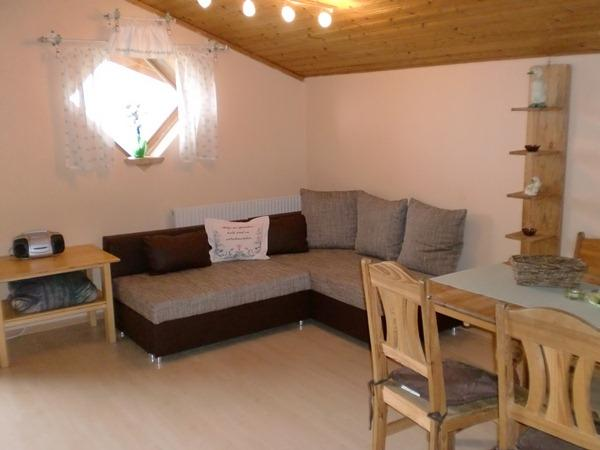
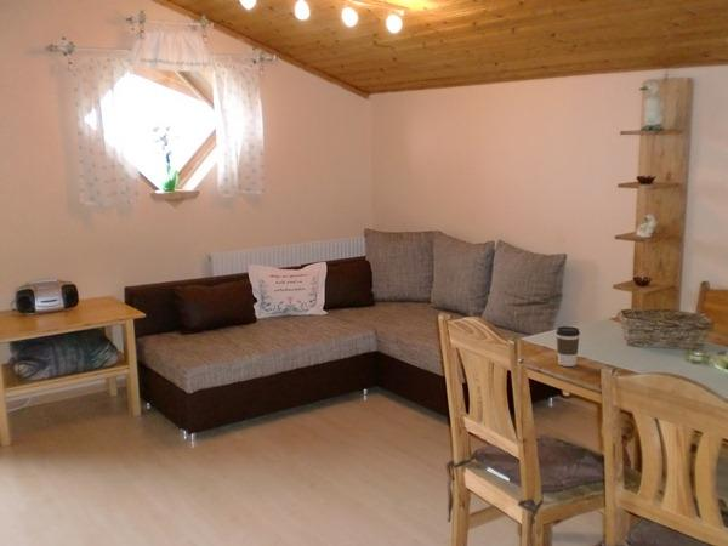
+ coffee cup [554,325,581,368]
